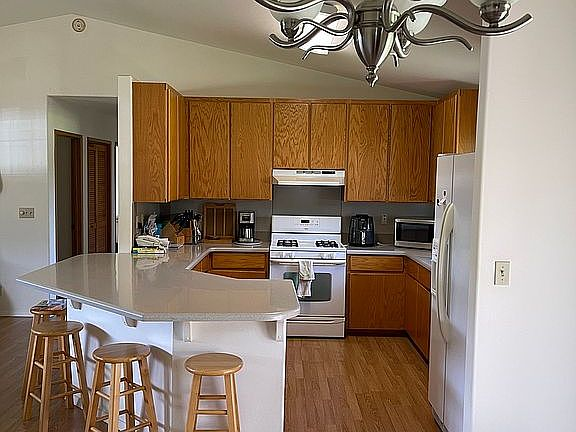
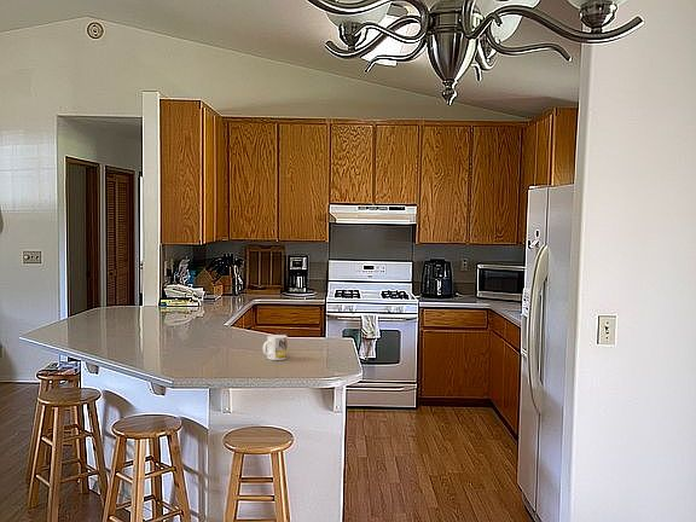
+ mug [262,334,289,361]
